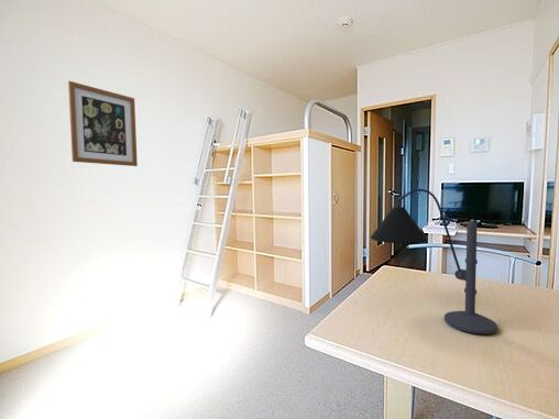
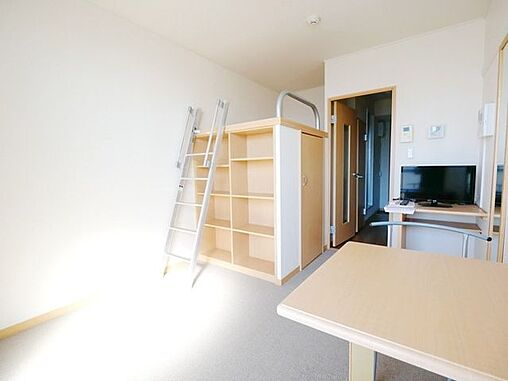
- desk lamp [370,188,498,335]
- wall art [67,80,139,167]
